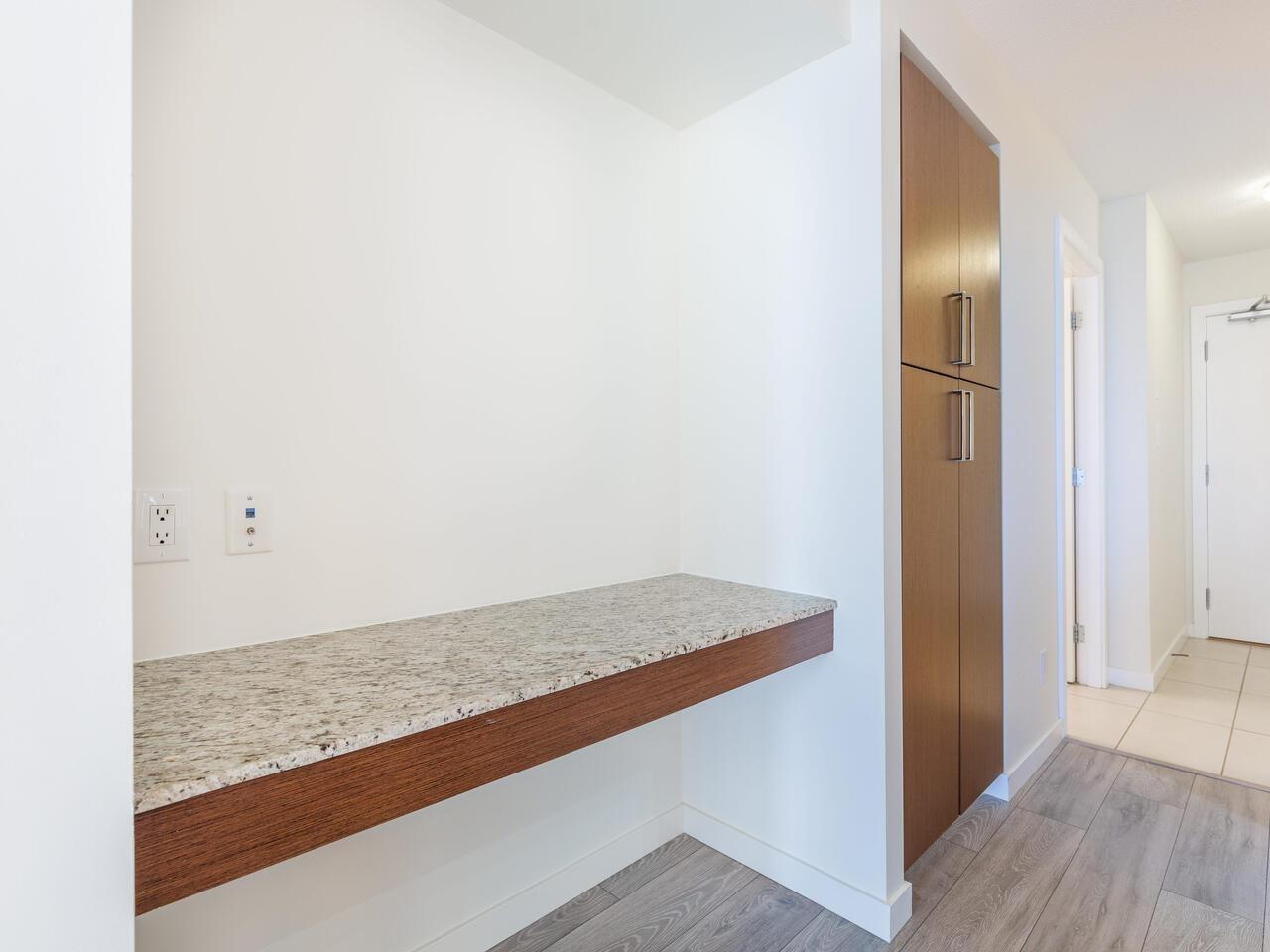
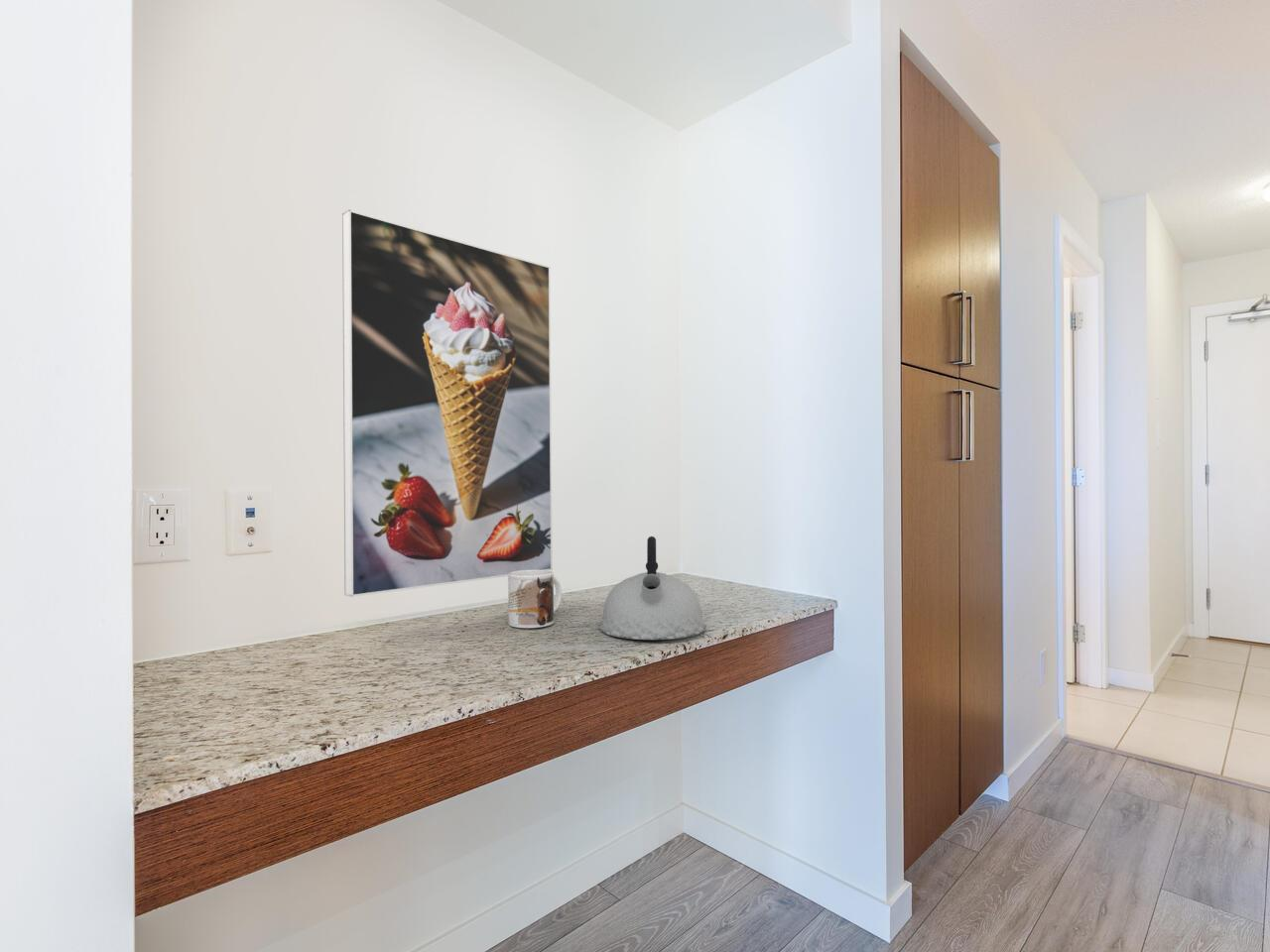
+ kettle [599,535,706,641]
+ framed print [341,208,554,598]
+ mug [507,570,563,629]
